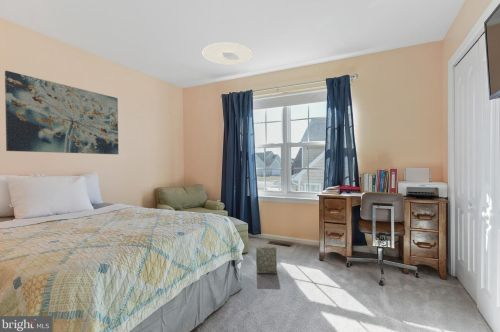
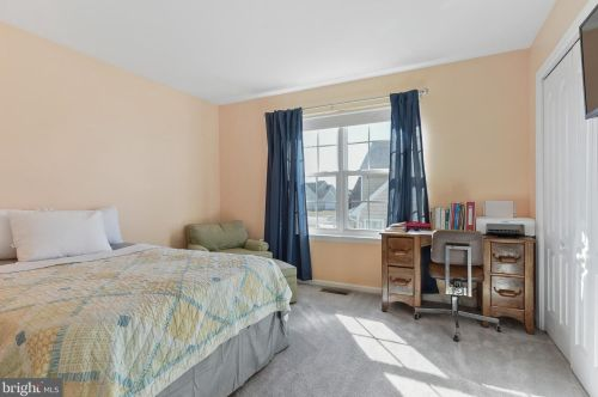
- bag [255,246,278,275]
- wall art [4,70,119,155]
- ceiling light [201,41,253,66]
